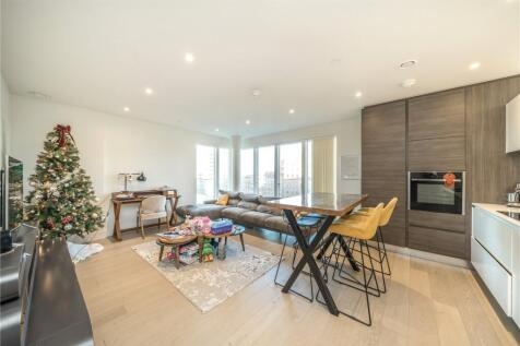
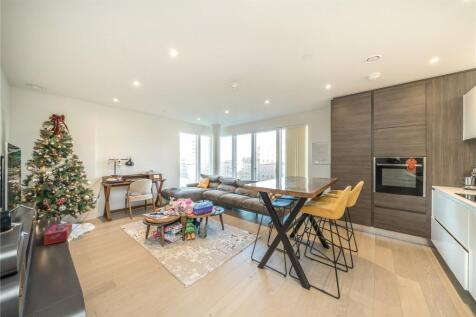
+ tissue box [43,221,73,246]
